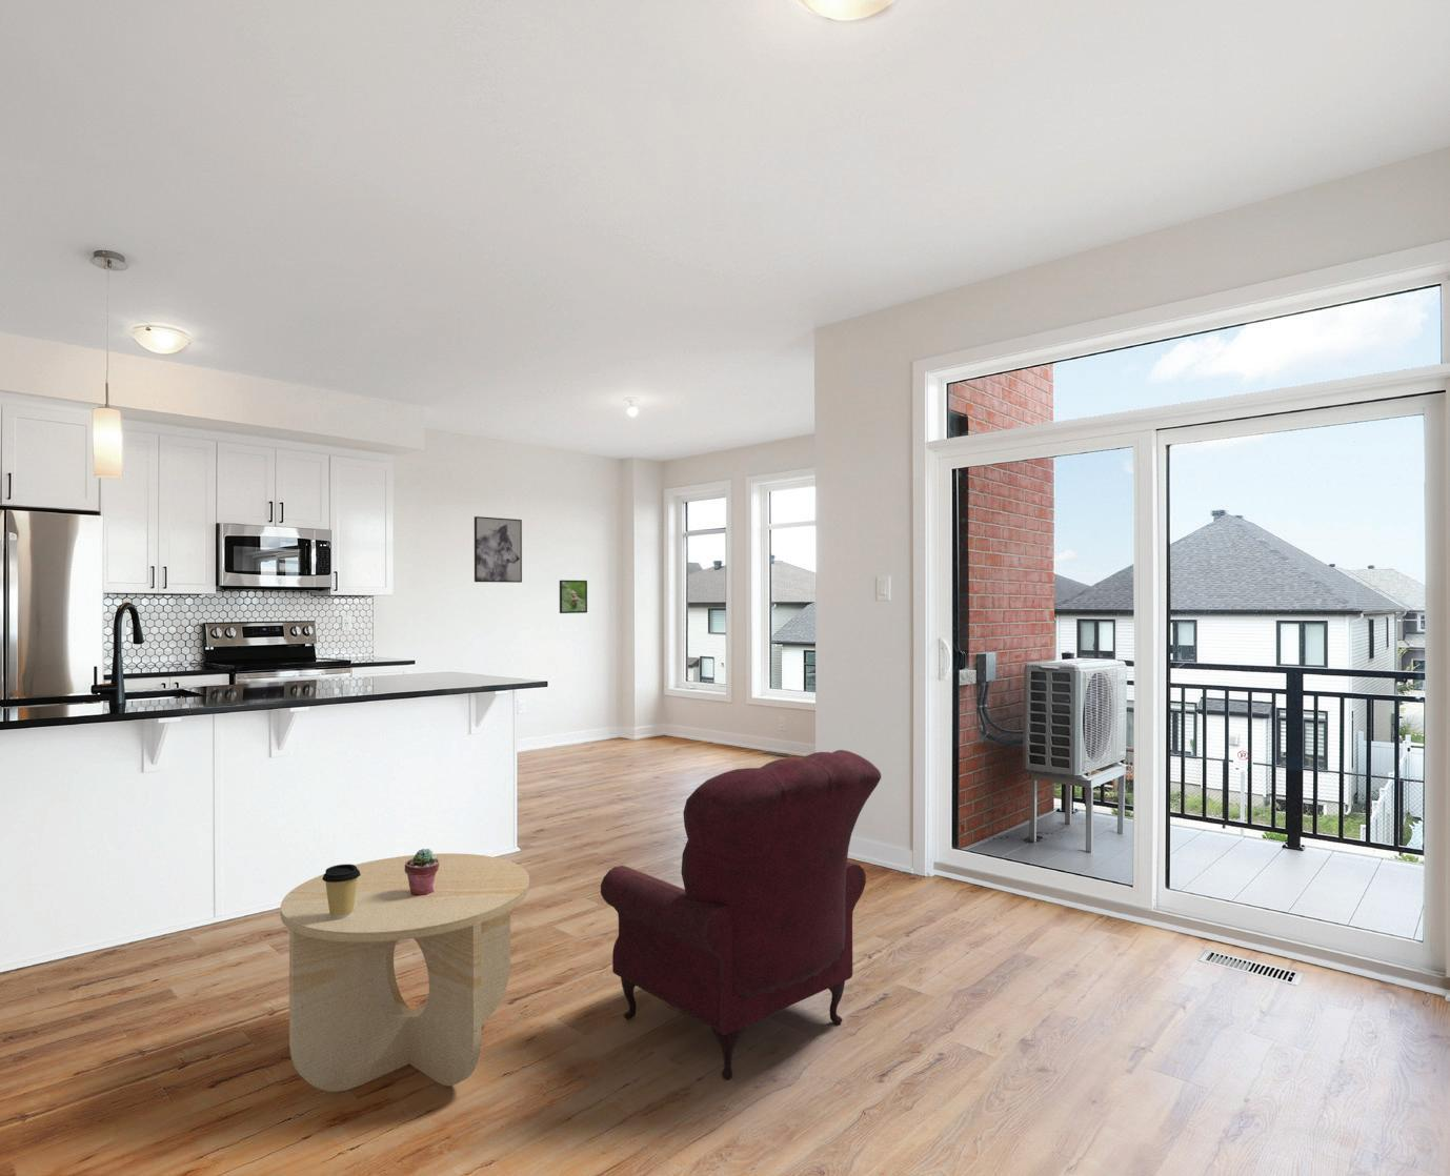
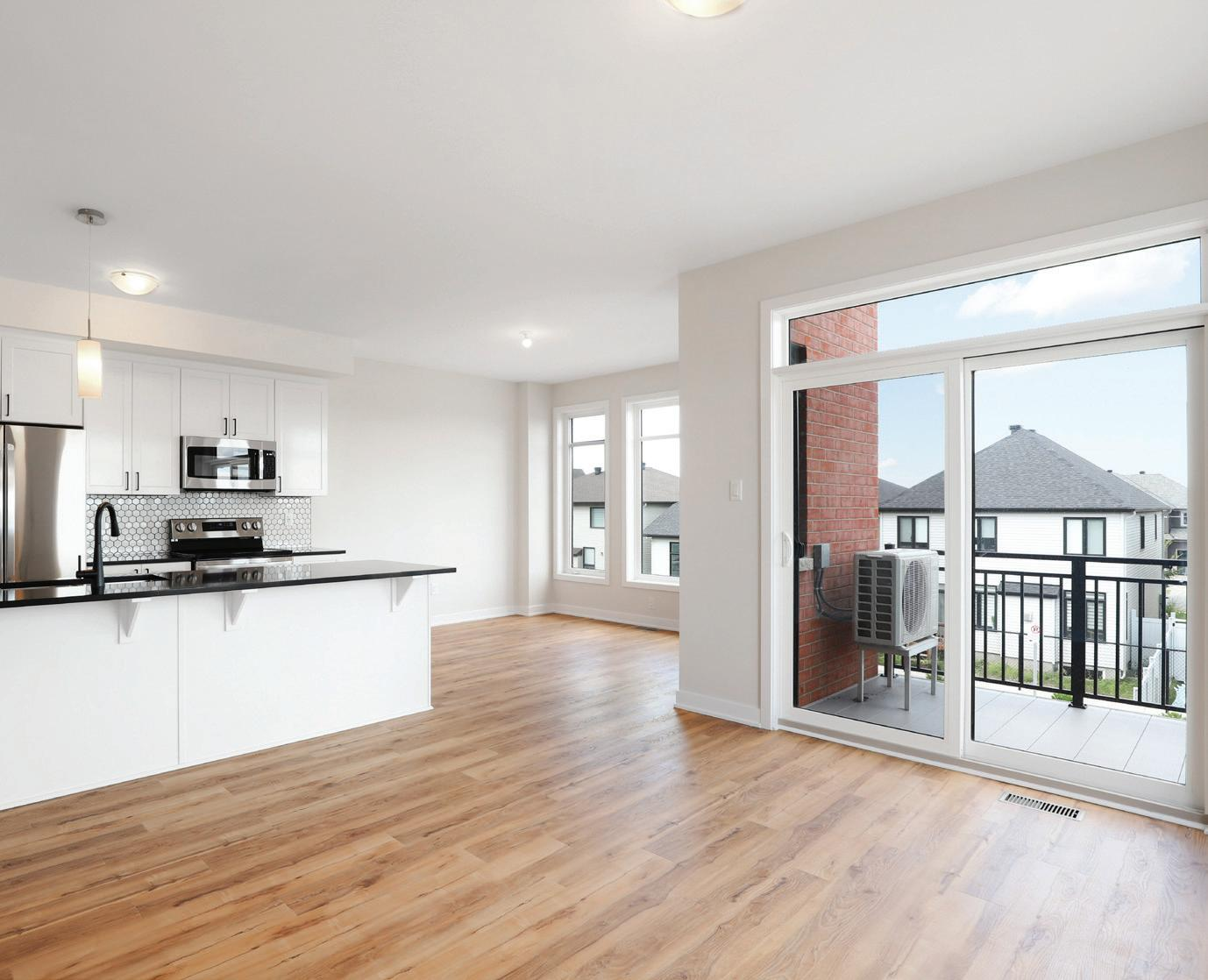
- wall art [473,516,523,583]
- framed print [558,580,588,614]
- armchair [600,749,882,1081]
- coffee cup [322,864,361,919]
- side table [280,852,531,1093]
- potted succulent [406,848,439,896]
